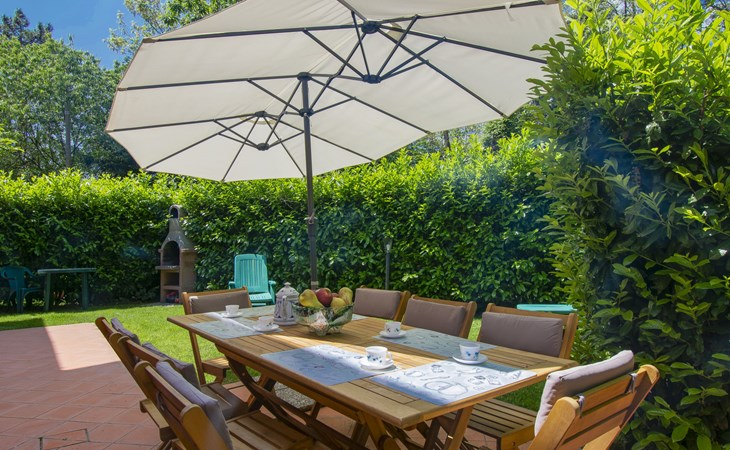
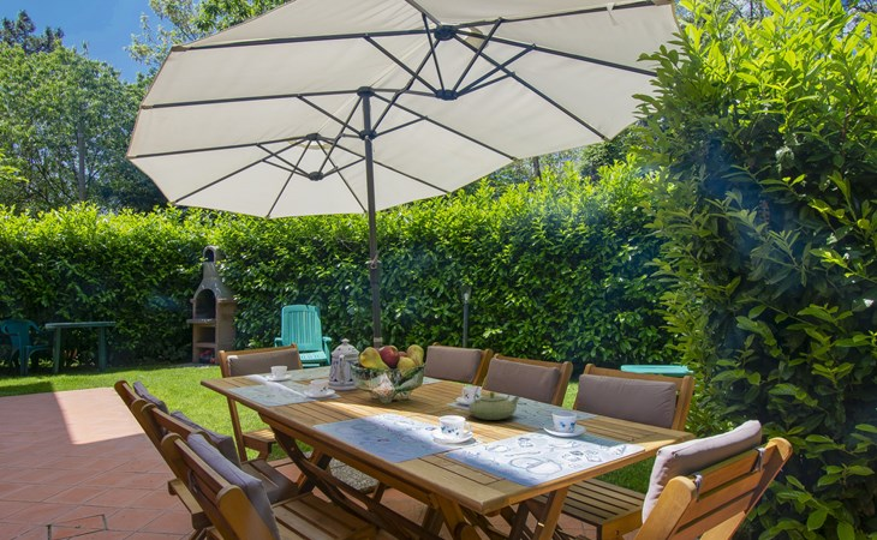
+ teapot [467,377,521,421]
